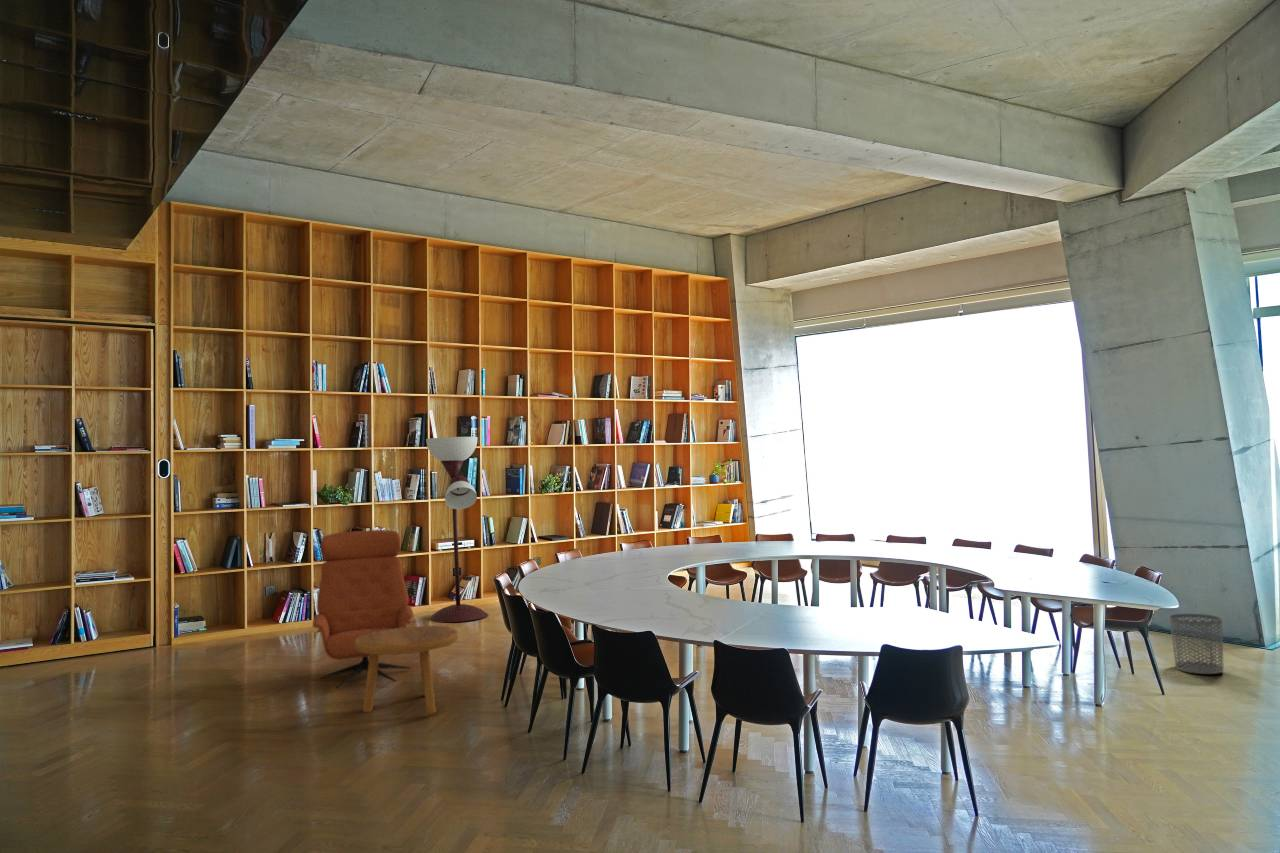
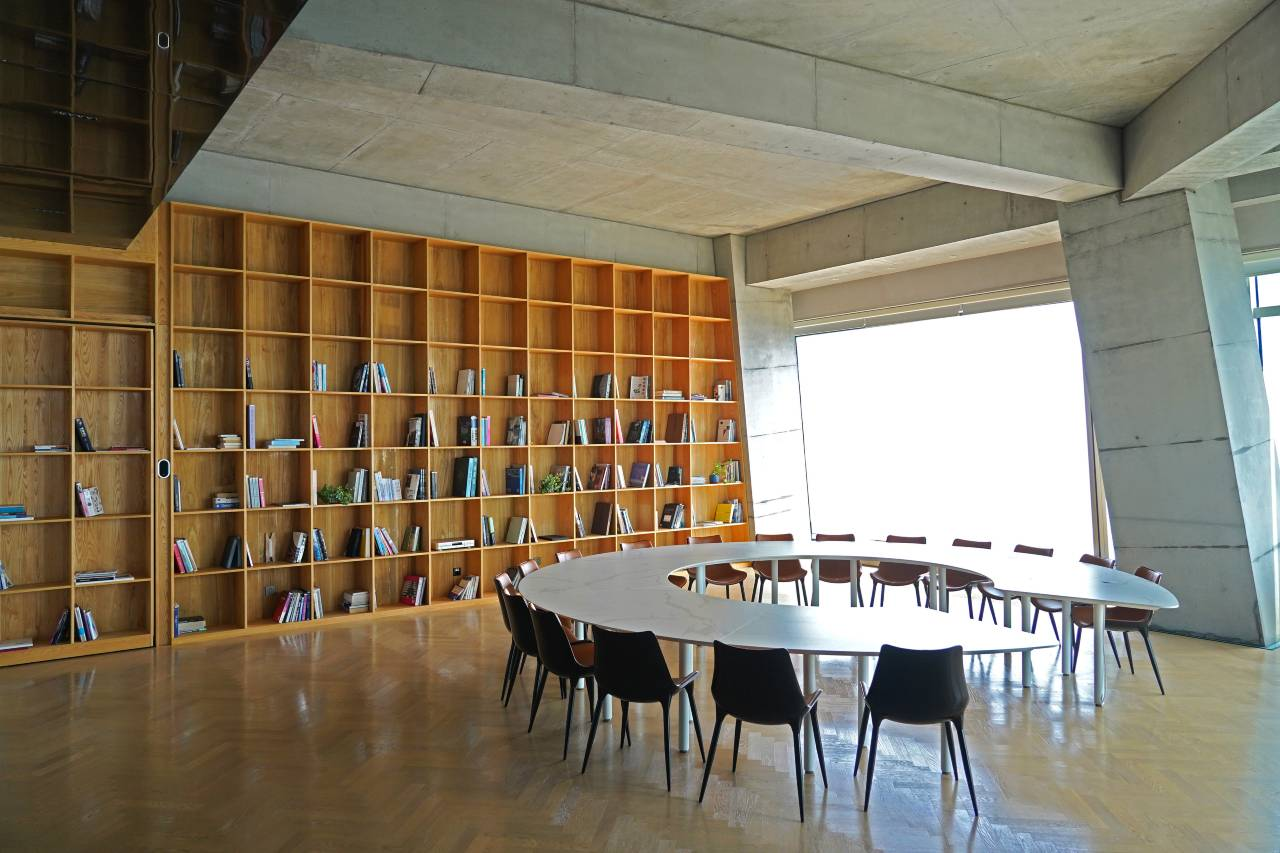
- floor lamp [425,436,489,623]
- footstool [355,625,459,715]
- lounge chair [312,529,415,690]
- waste bin [1168,613,1224,675]
